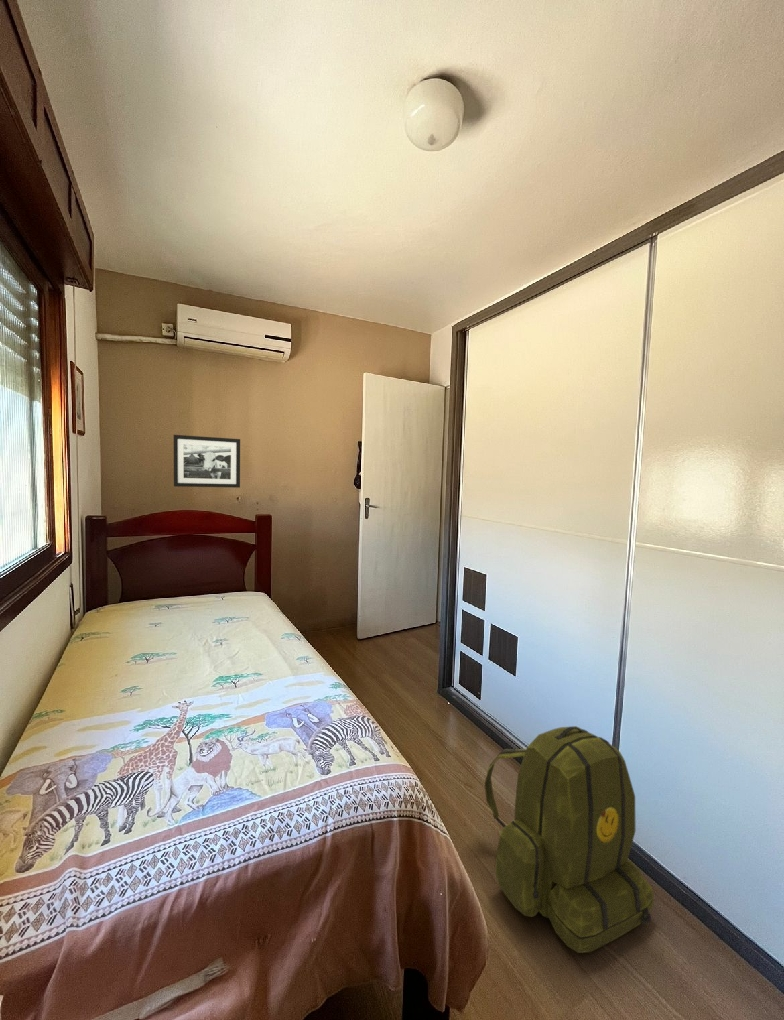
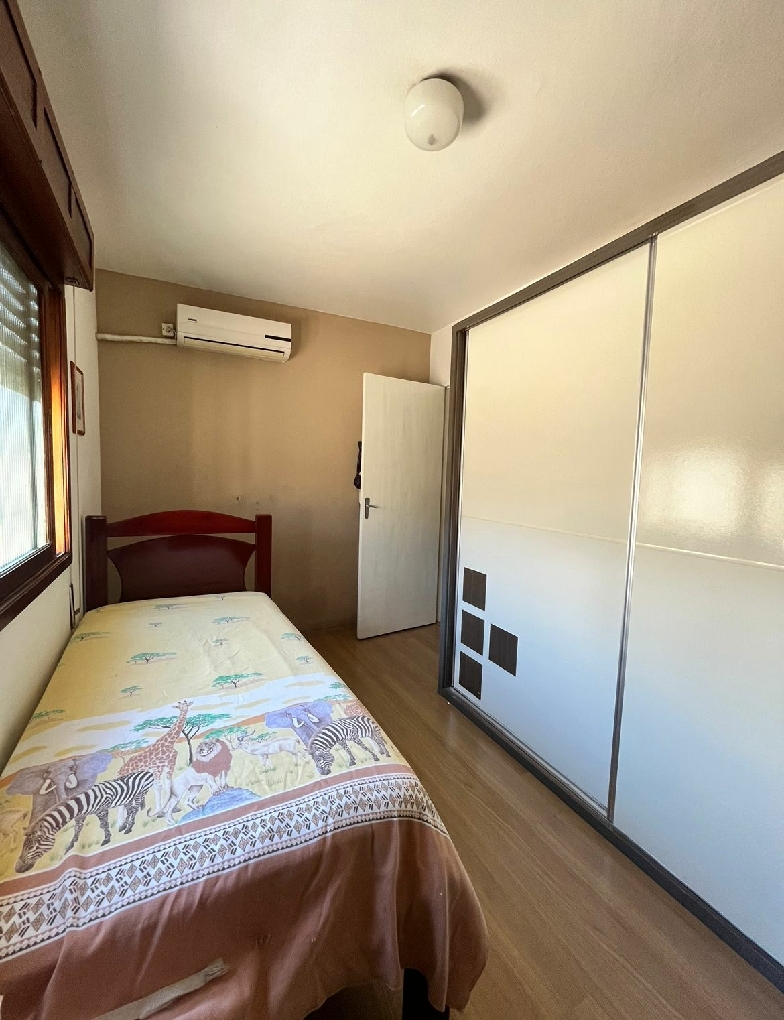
- picture frame [173,434,241,489]
- backpack [483,725,655,954]
